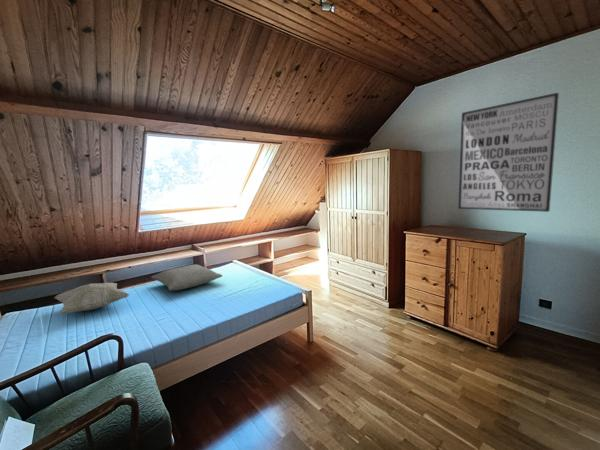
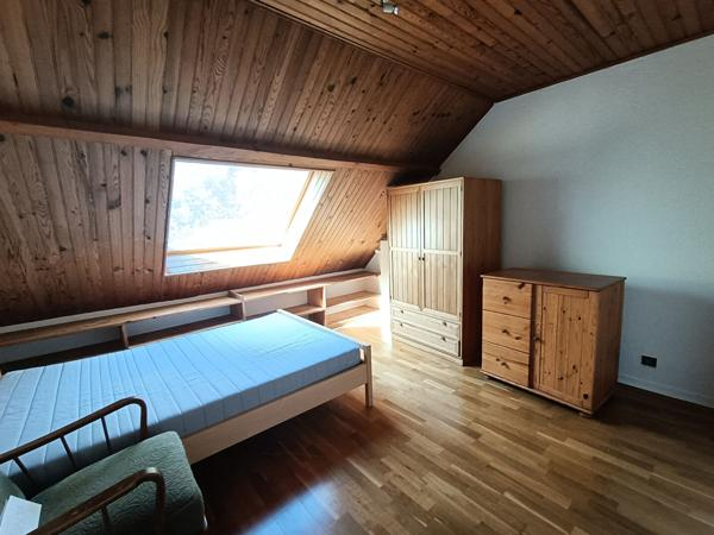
- wall art [457,92,560,213]
- pillow [150,263,224,292]
- decorative pillow [53,282,130,314]
